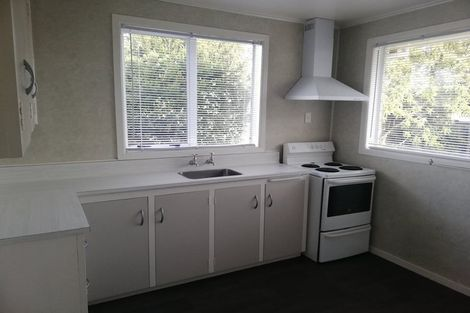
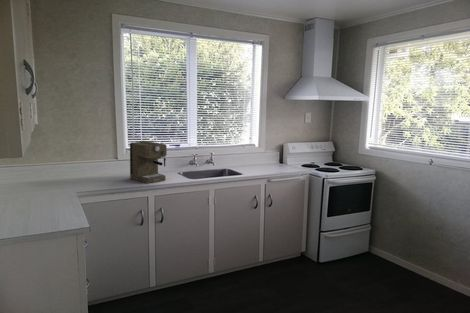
+ coffee maker [129,139,168,184]
